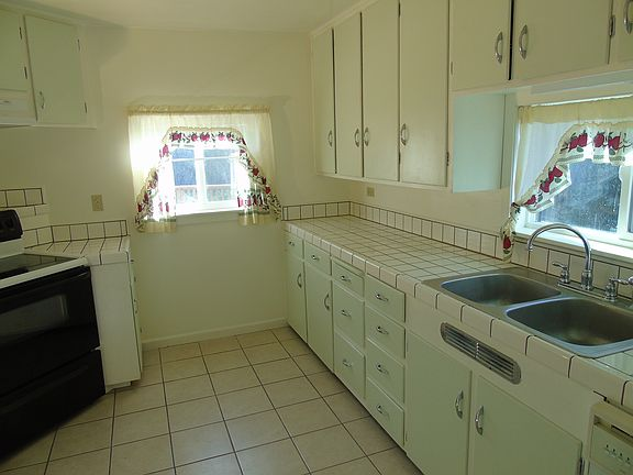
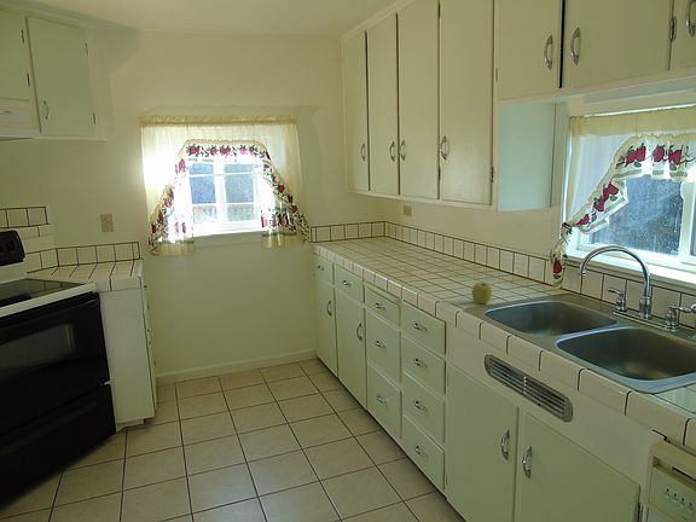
+ apple [471,282,493,304]
